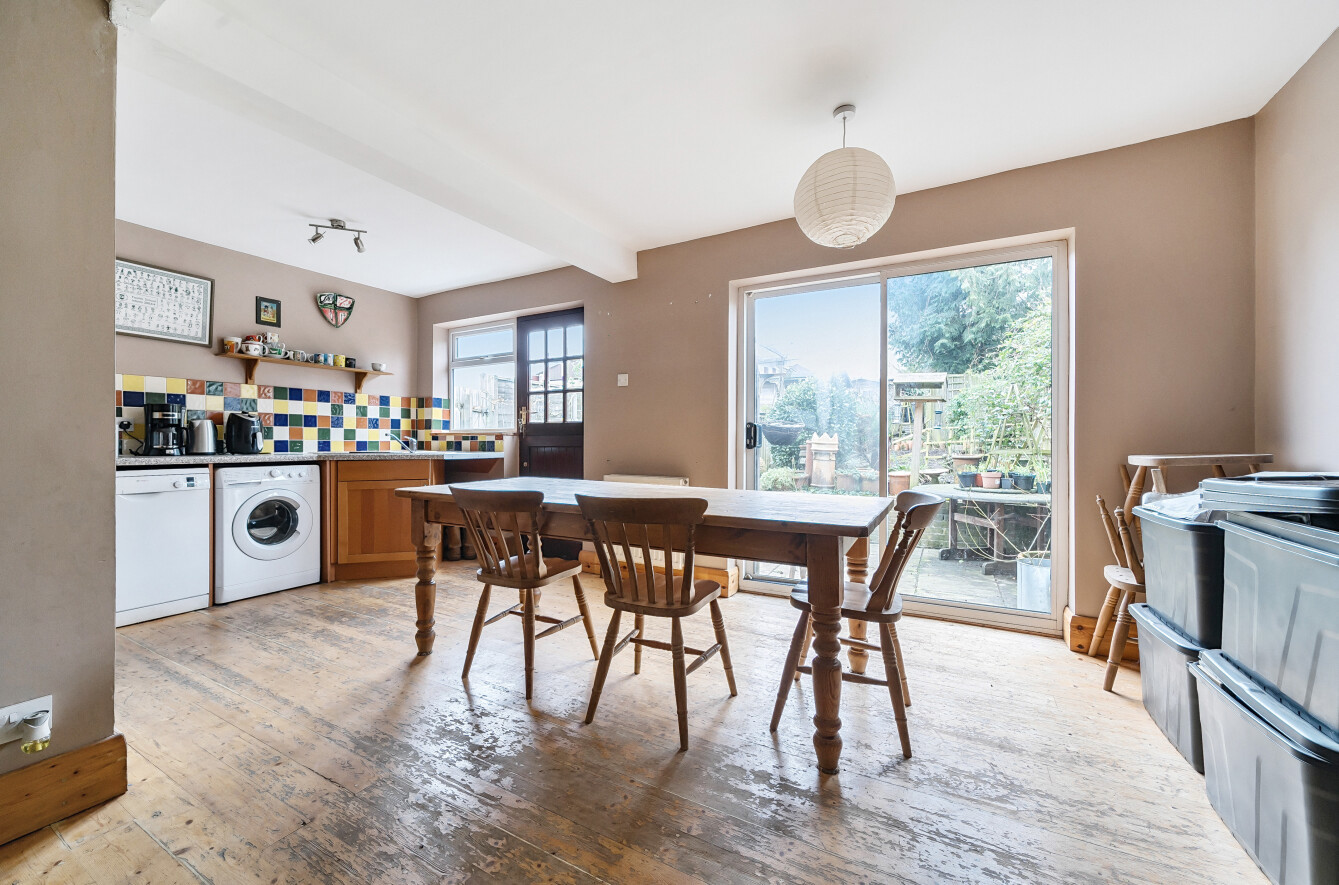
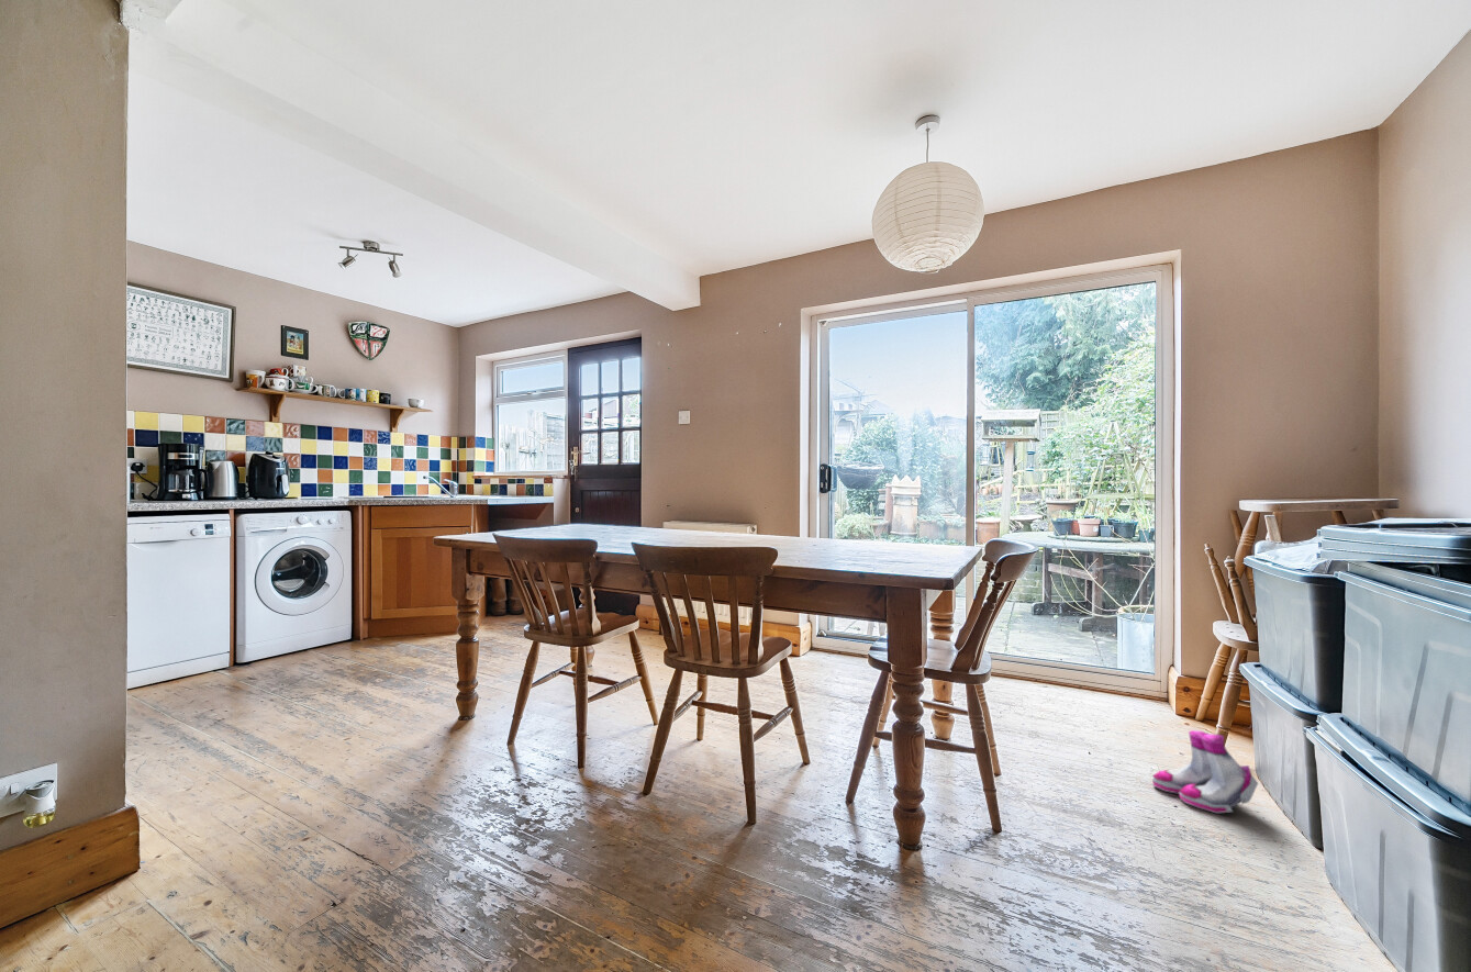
+ boots [1151,729,1259,814]
